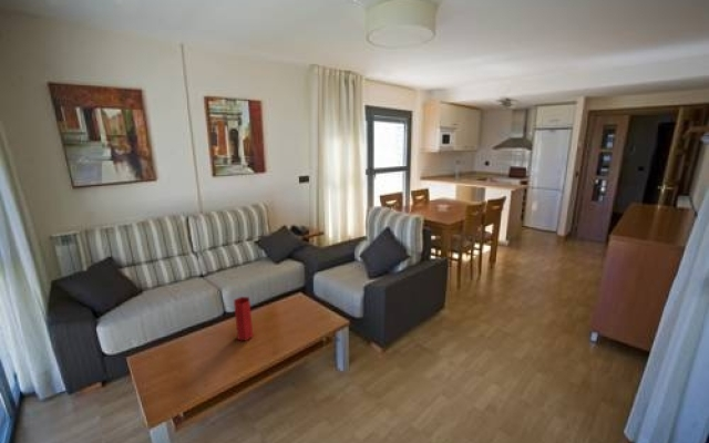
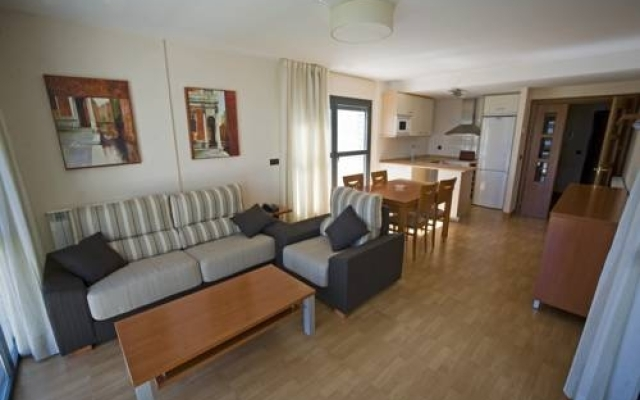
- vase [233,296,254,341]
